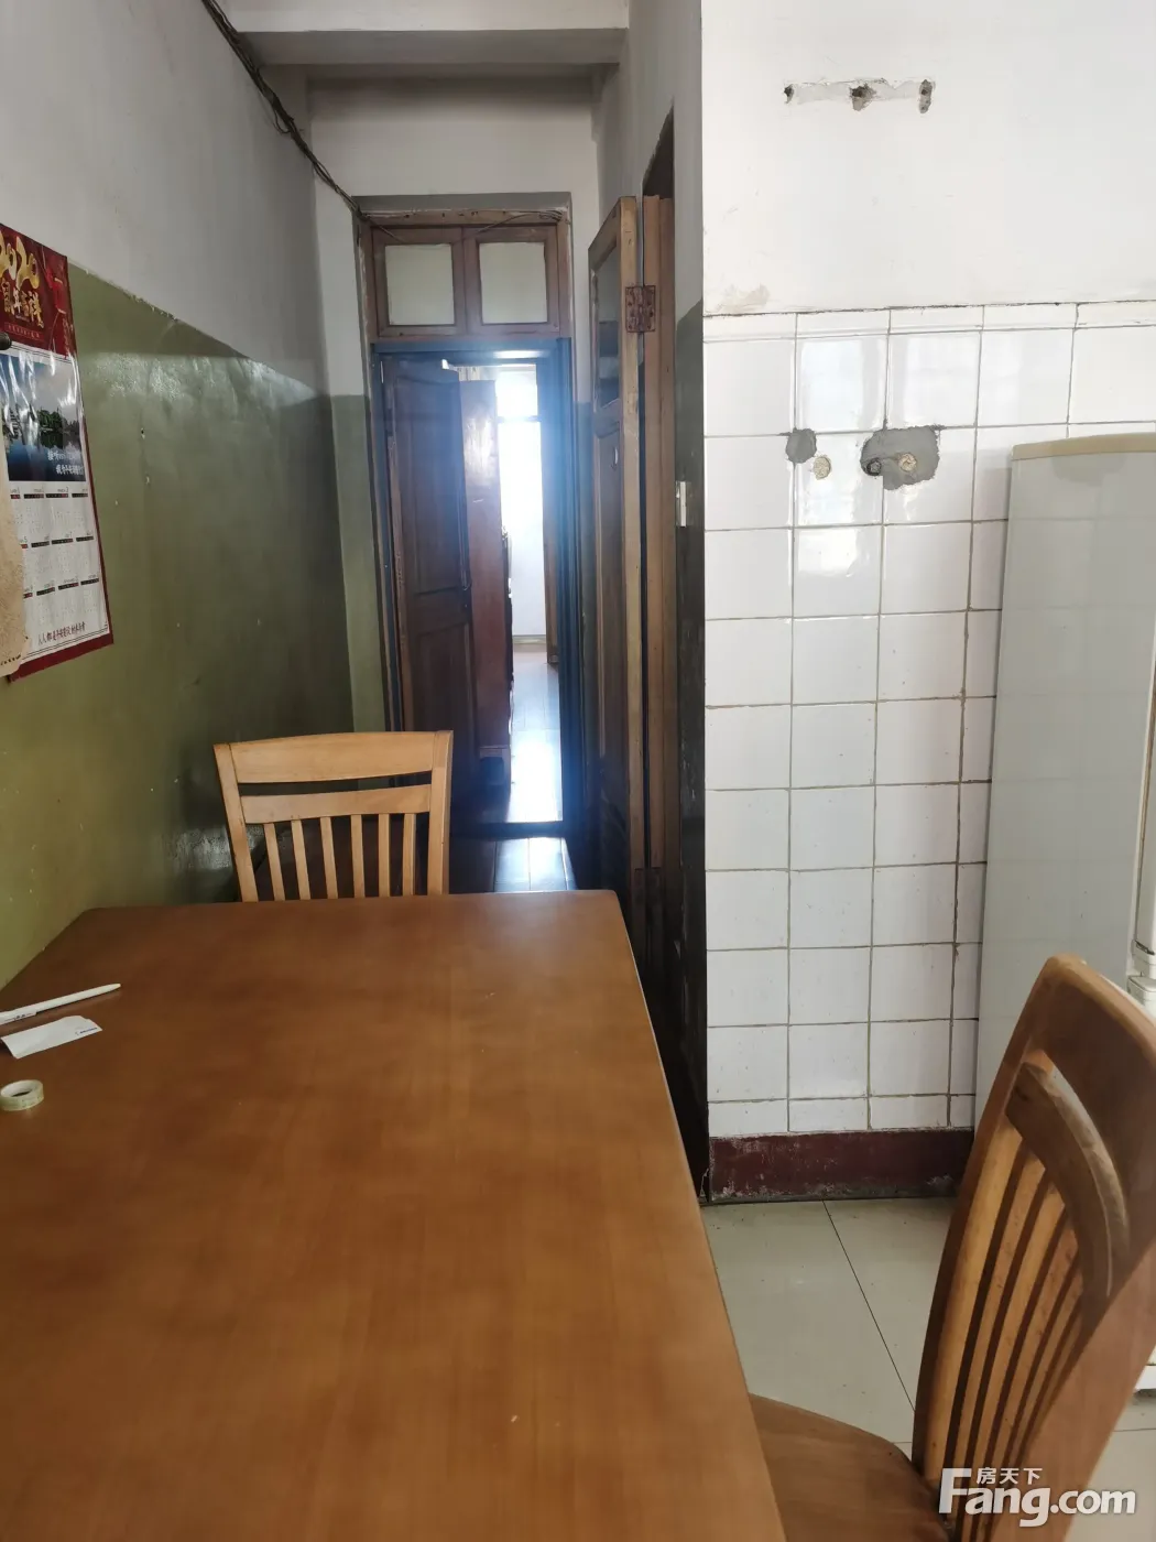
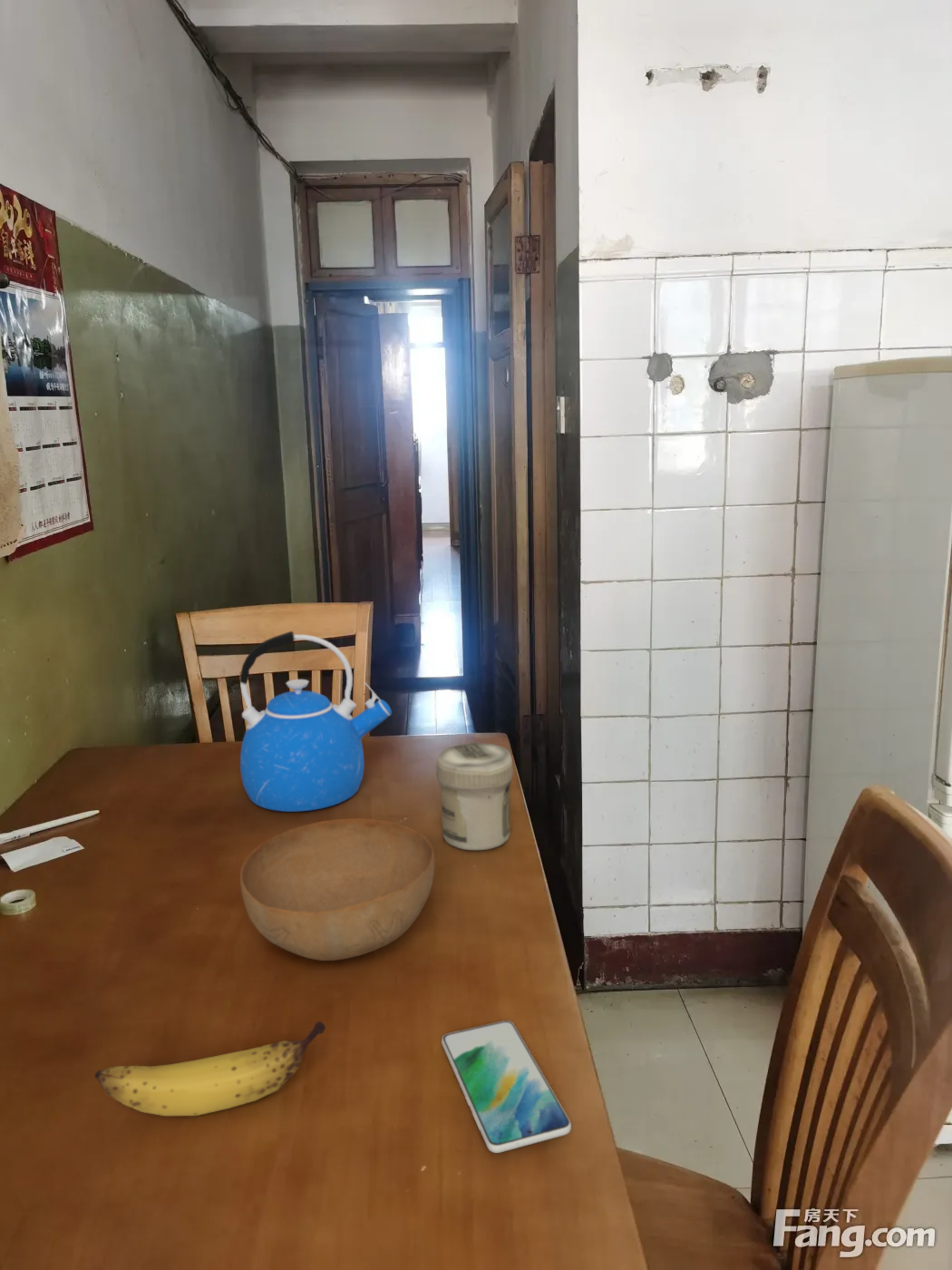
+ banana [94,1021,326,1117]
+ bowl [239,818,435,962]
+ jar [436,742,514,851]
+ kettle [238,630,393,813]
+ smartphone [441,1020,572,1154]
